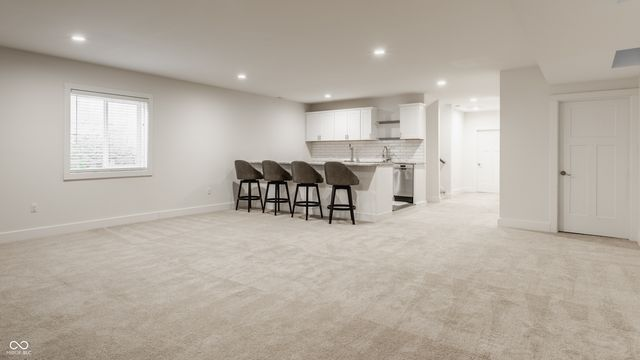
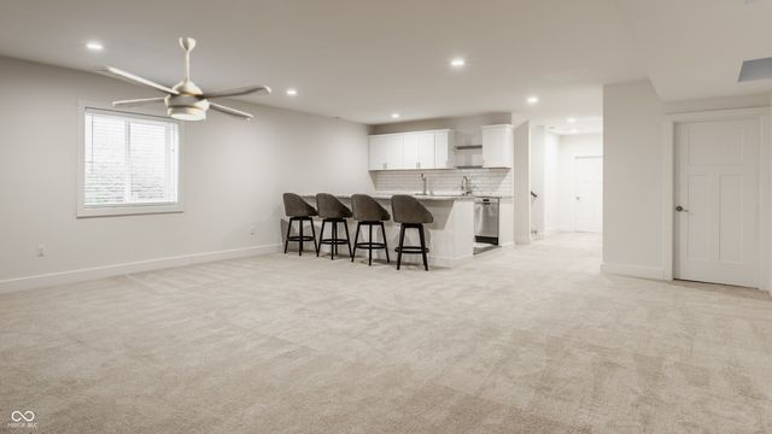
+ ceiling fan [90,36,273,123]
